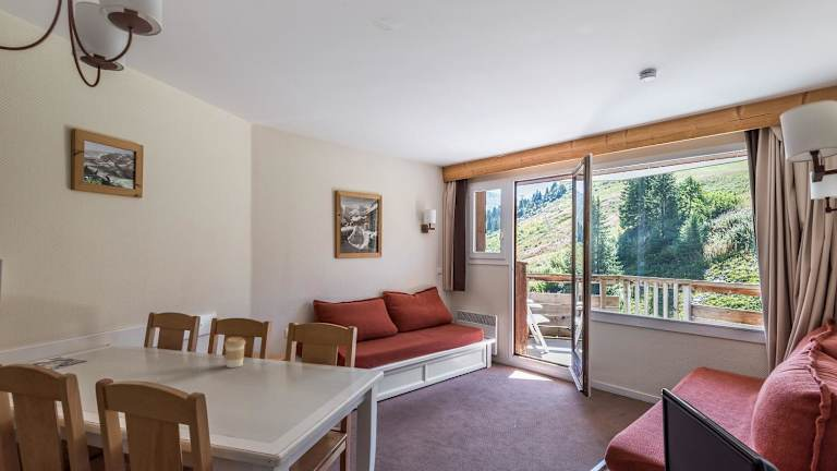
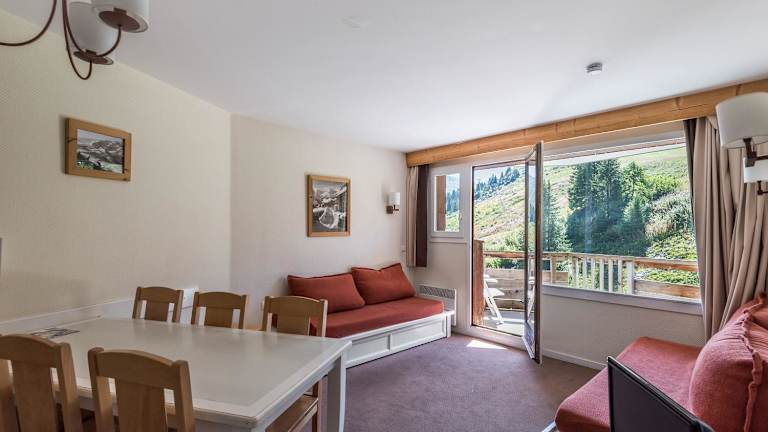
- coffee cup [223,336,246,369]
